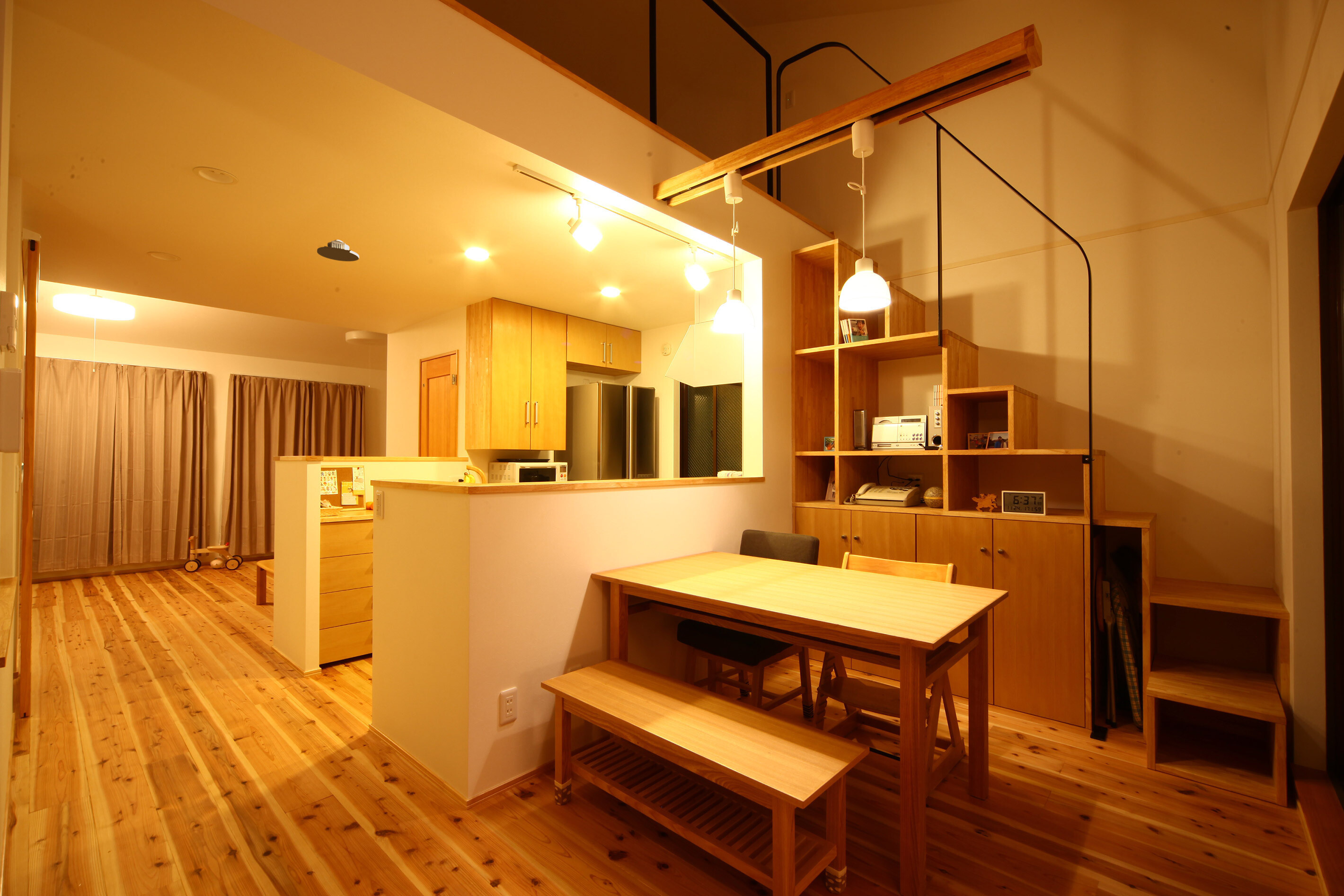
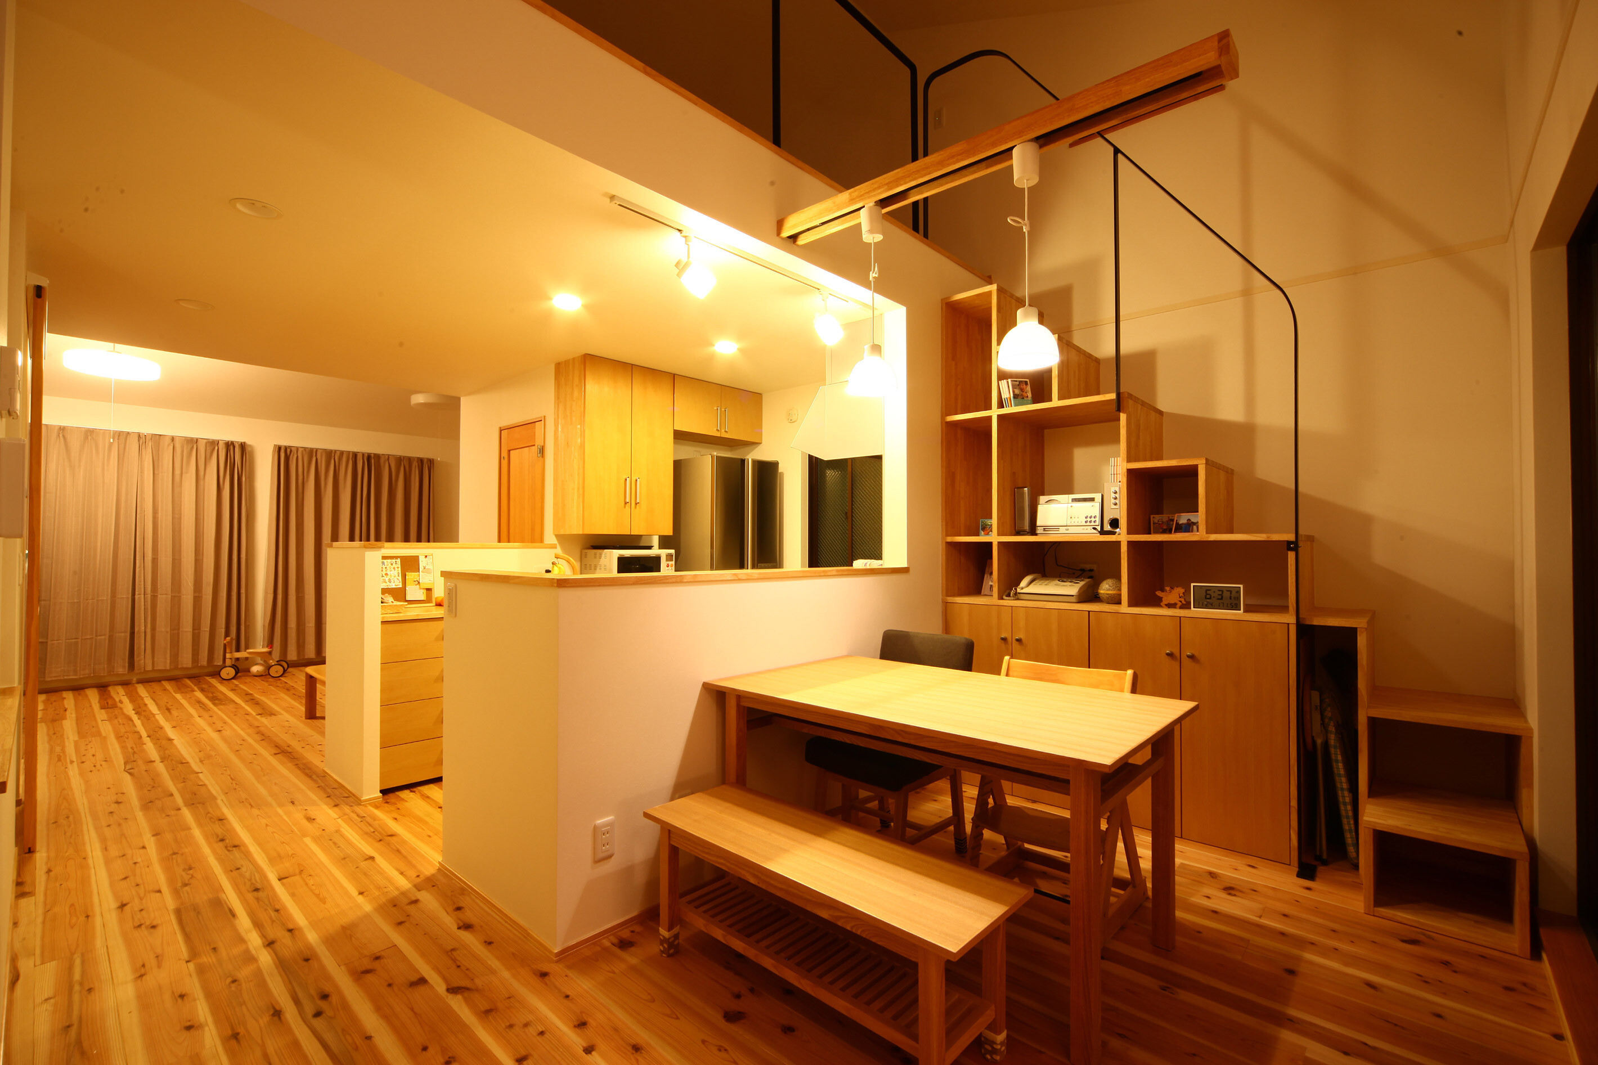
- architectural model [317,239,360,262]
